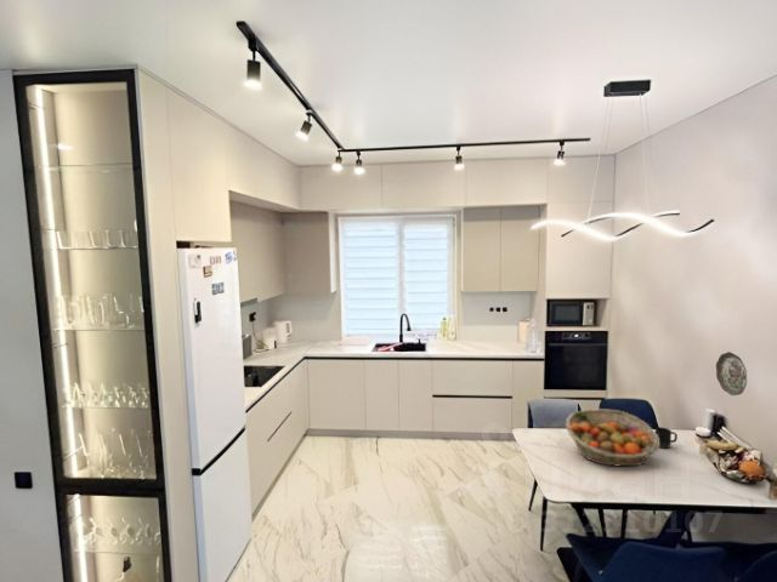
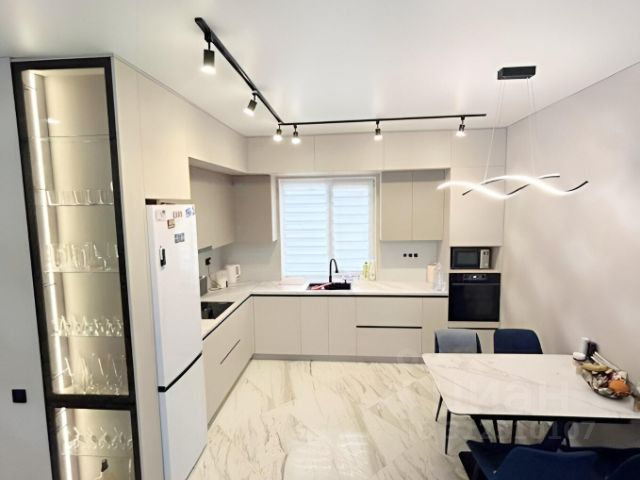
- decorative plate [715,350,748,396]
- mug [654,426,679,450]
- fruit basket [565,407,660,467]
